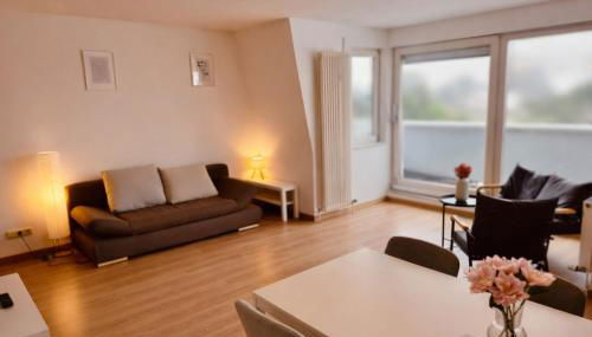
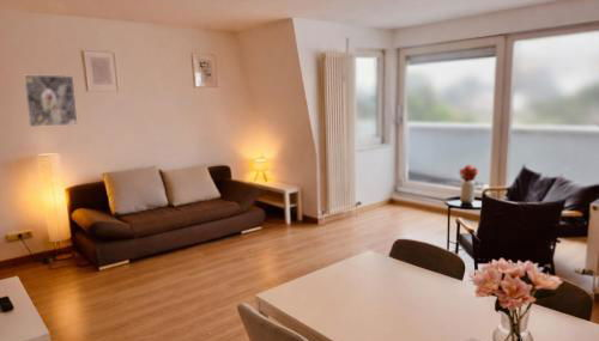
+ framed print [23,74,79,128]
